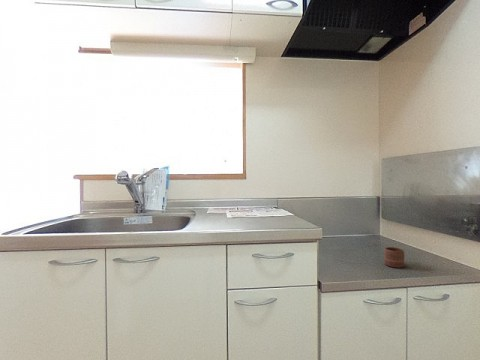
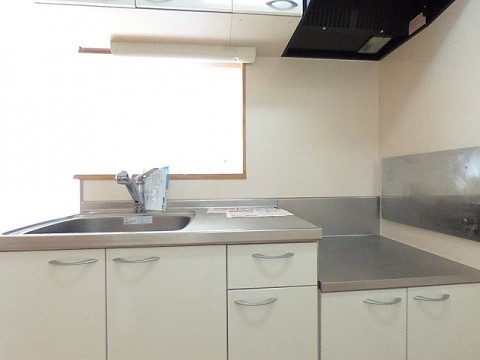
- mug [383,246,405,269]
